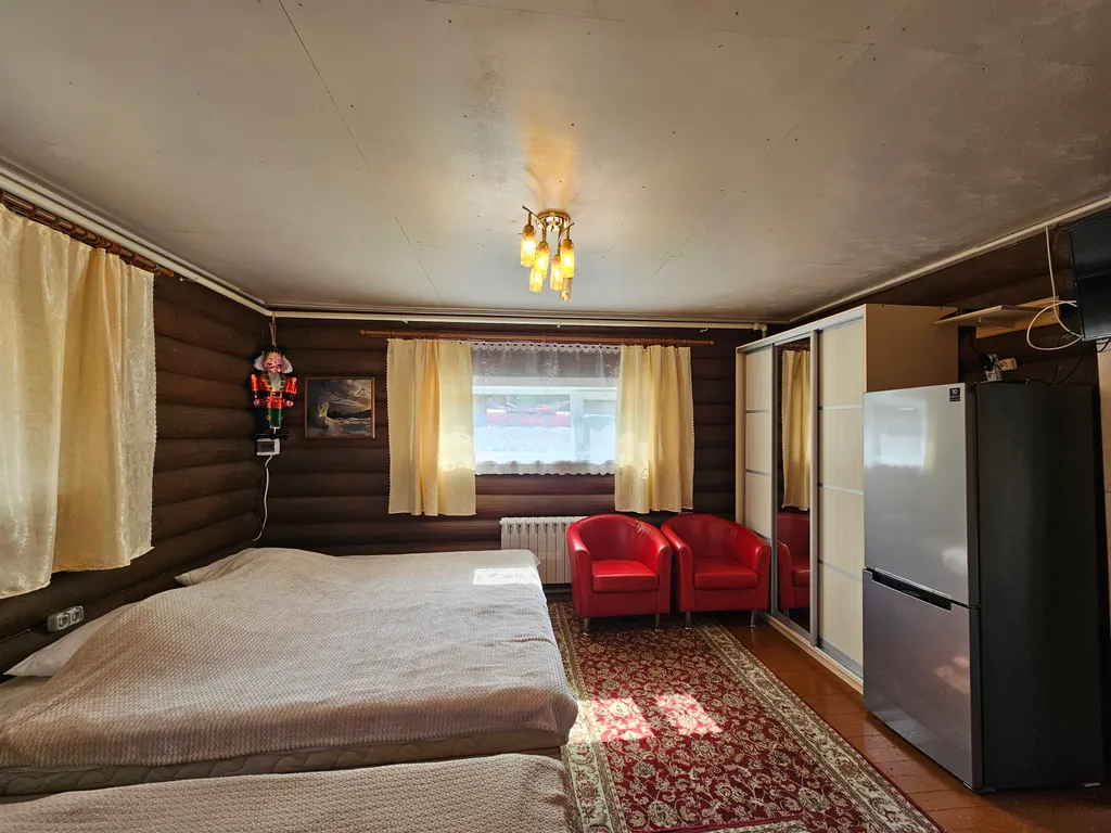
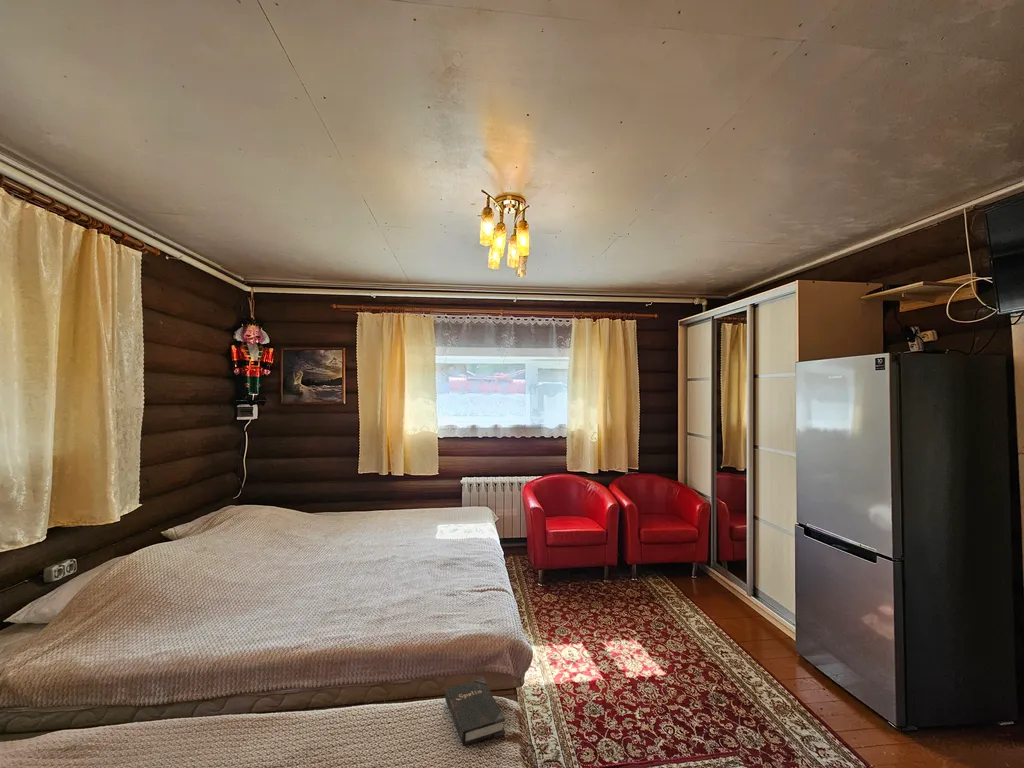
+ hardback book [444,677,506,747]
